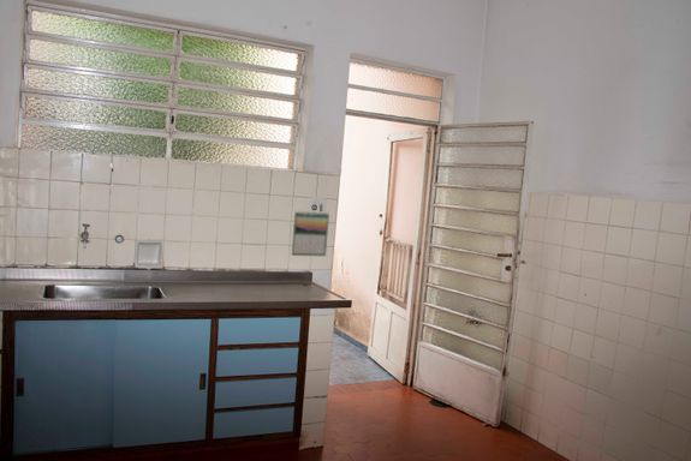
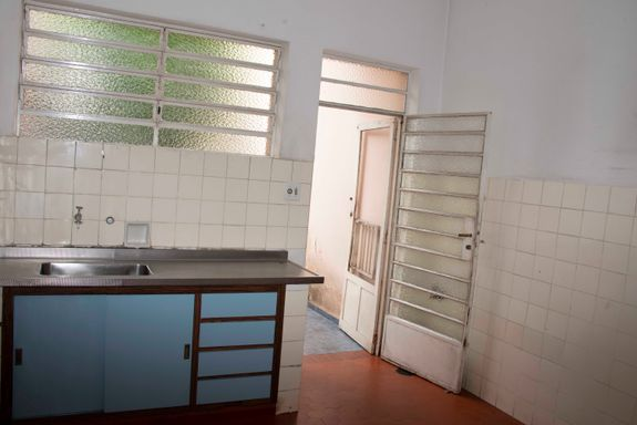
- calendar [291,210,330,257]
